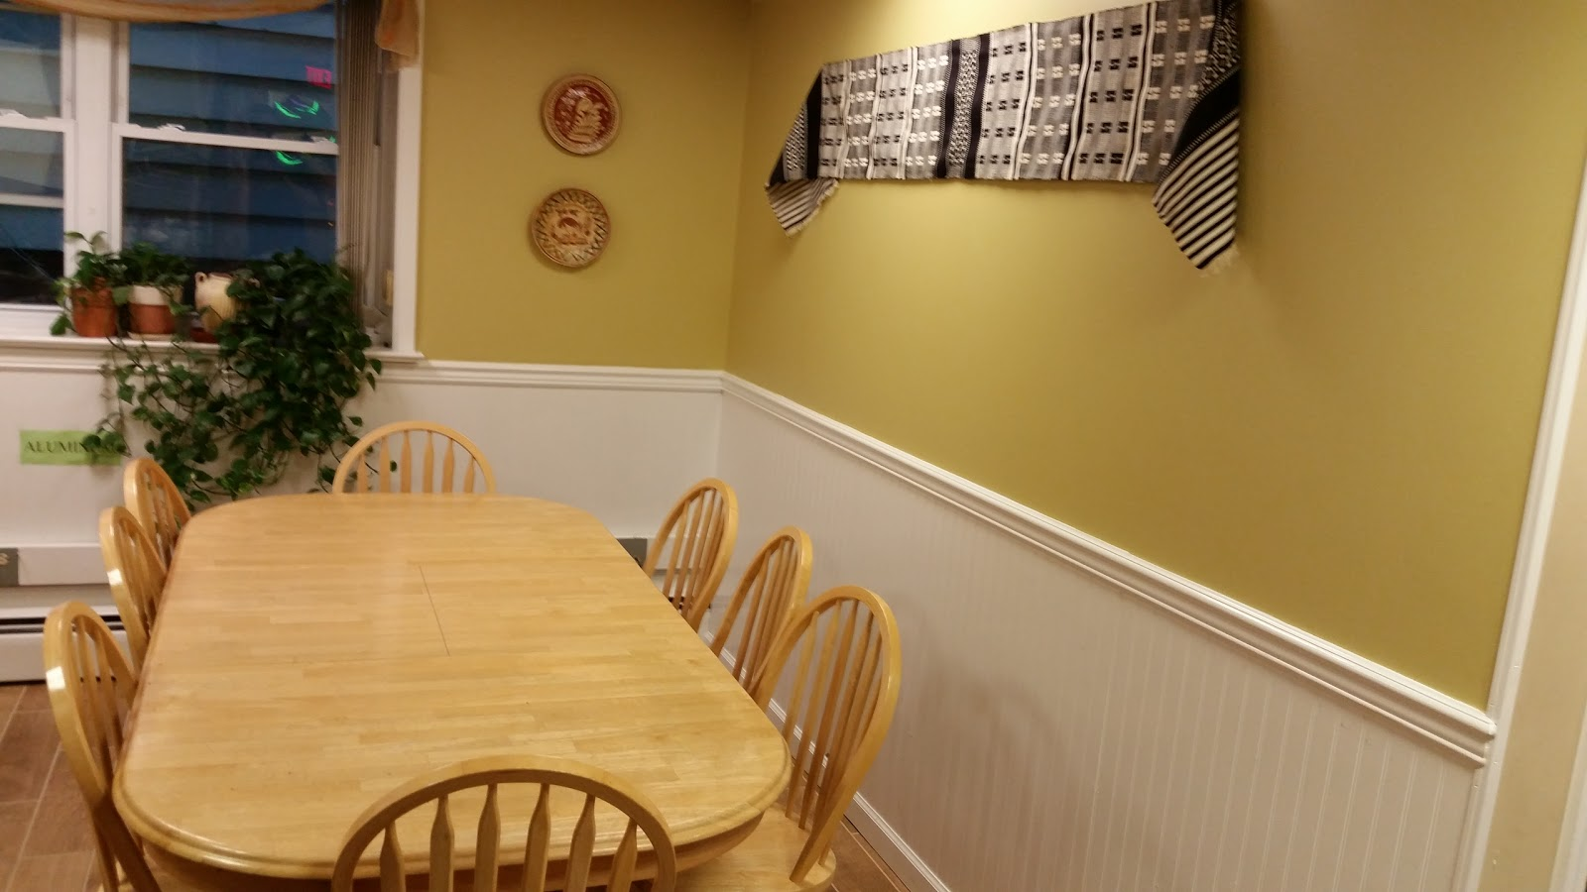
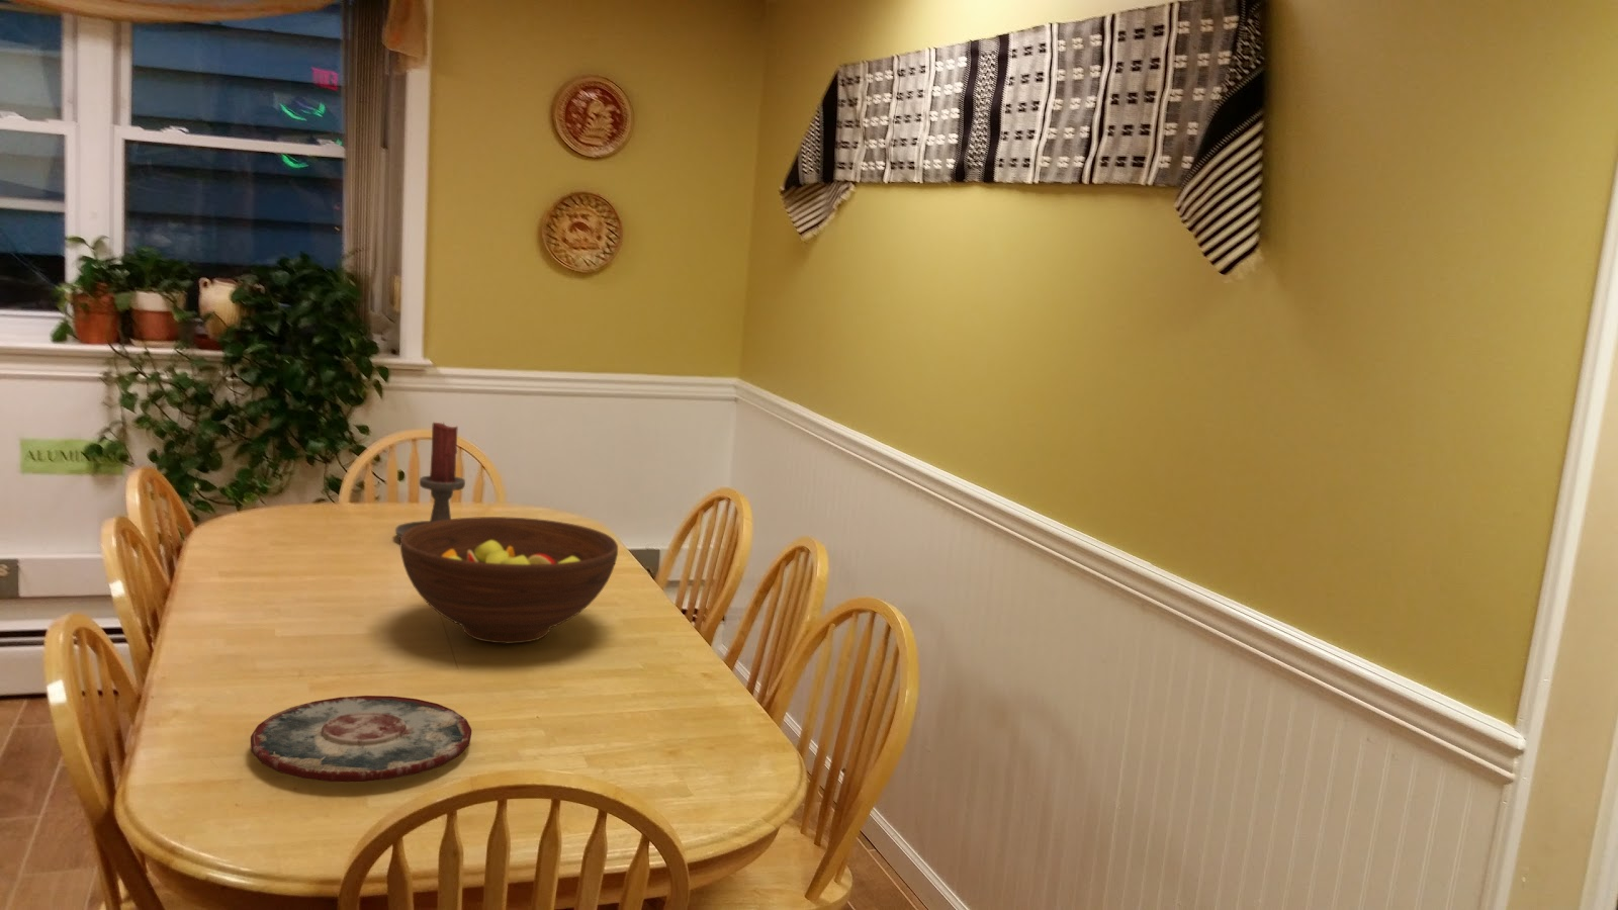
+ candle holder [394,421,467,539]
+ plate [250,694,472,782]
+ fruit bowl [399,516,619,644]
